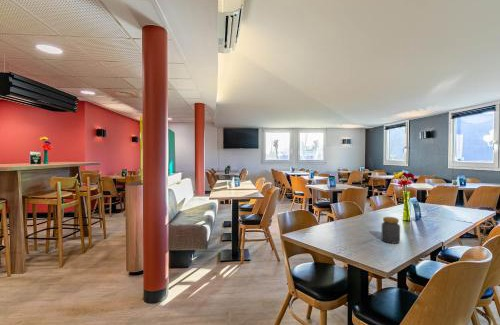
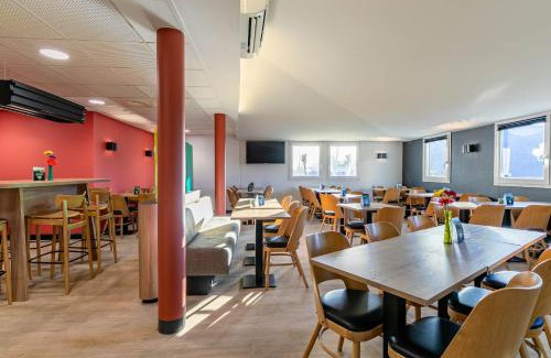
- jar [380,216,401,245]
